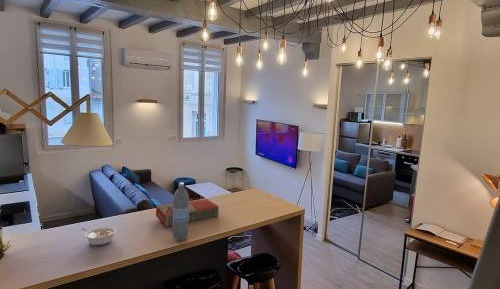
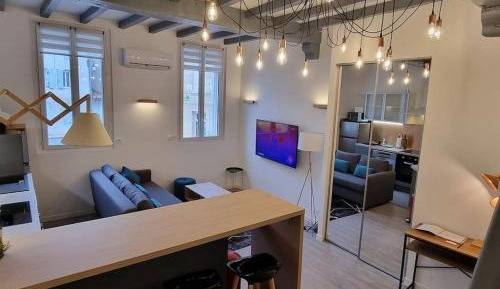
- macaroni box [155,198,220,228]
- water bottle [172,182,190,241]
- legume [80,226,118,247]
